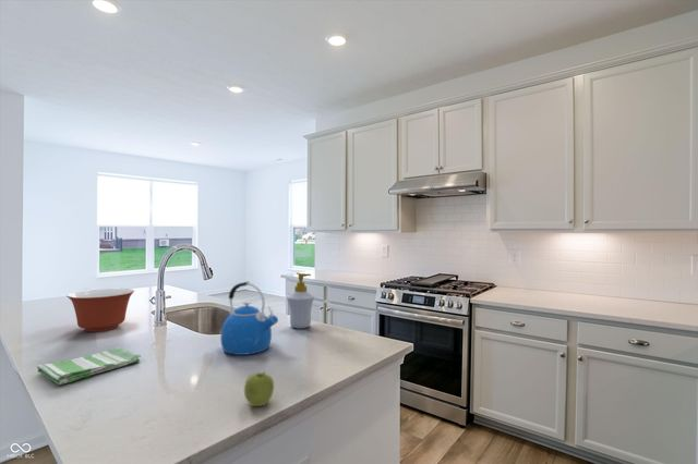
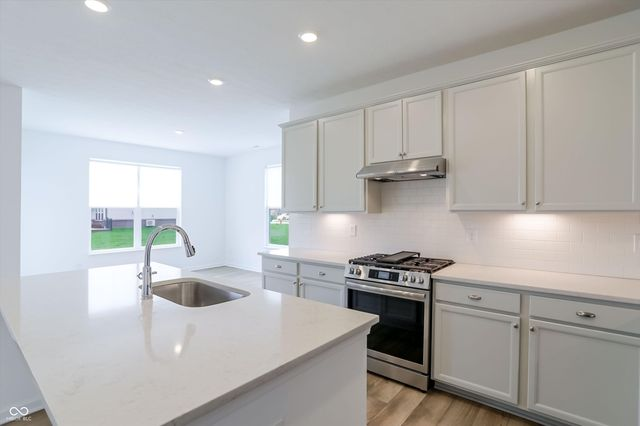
- mixing bowl [67,288,135,332]
- dish towel [36,346,142,386]
- kettle [219,281,279,356]
- soap bottle [286,271,315,329]
- fruit [243,371,275,407]
